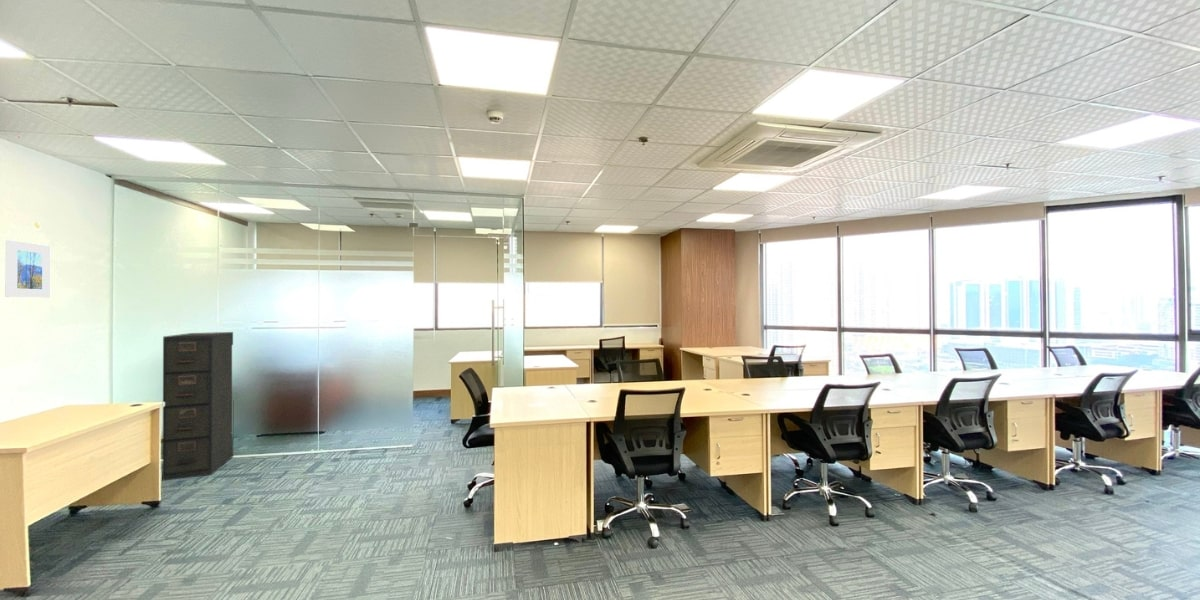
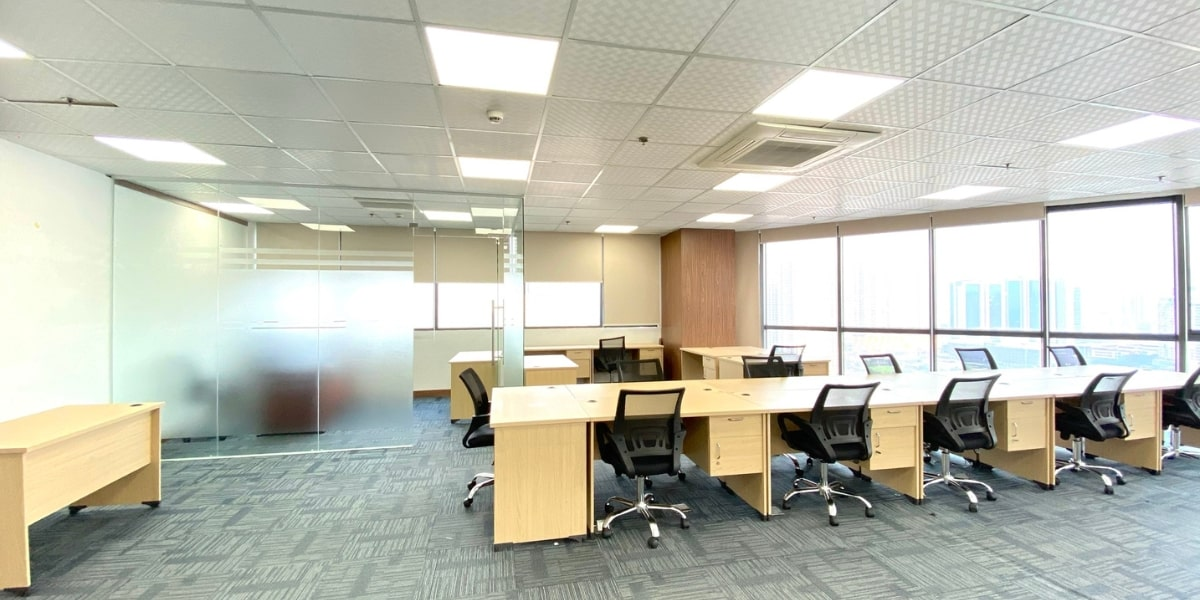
- filing cabinet [162,331,234,482]
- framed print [4,239,51,299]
